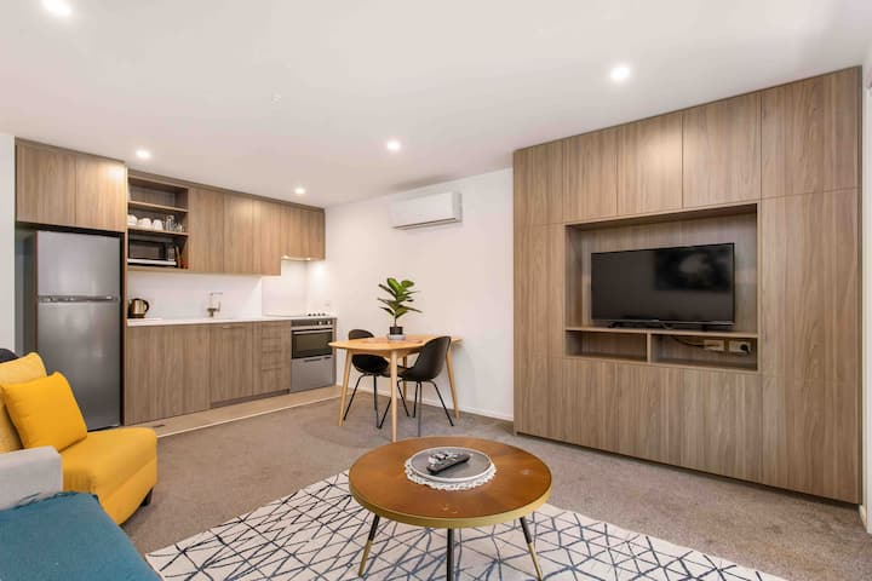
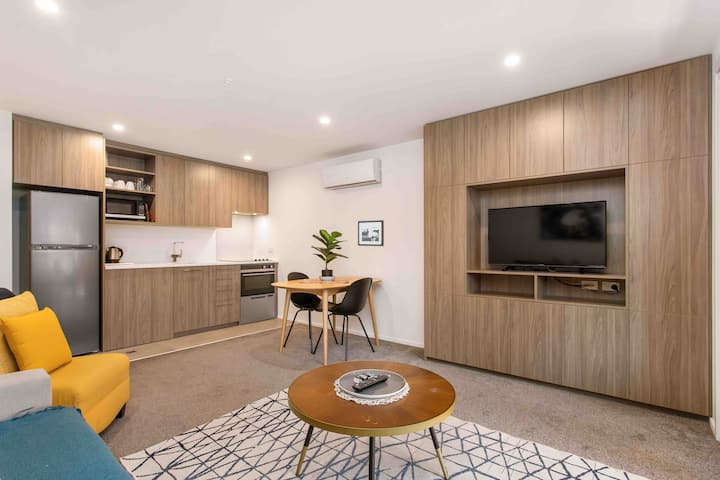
+ picture frame [357,219,385,247]
